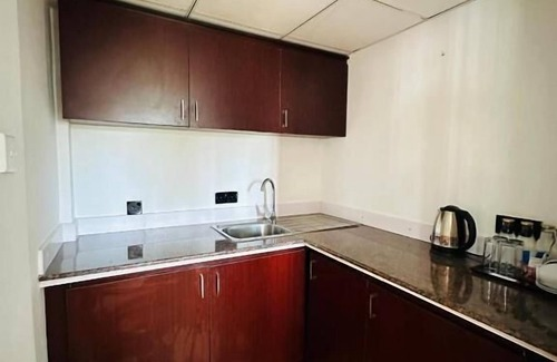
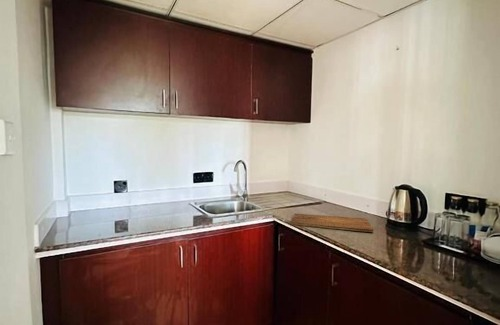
+ cutting board [289,213,374,233]
